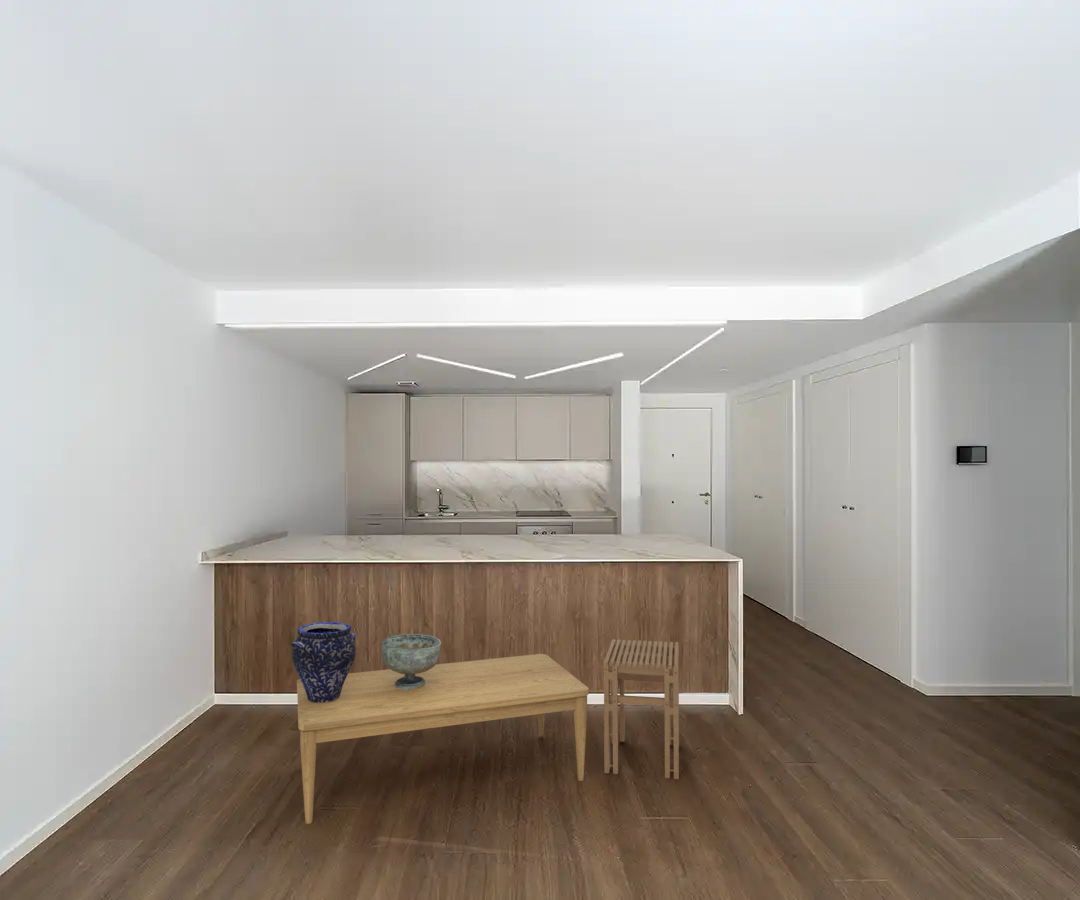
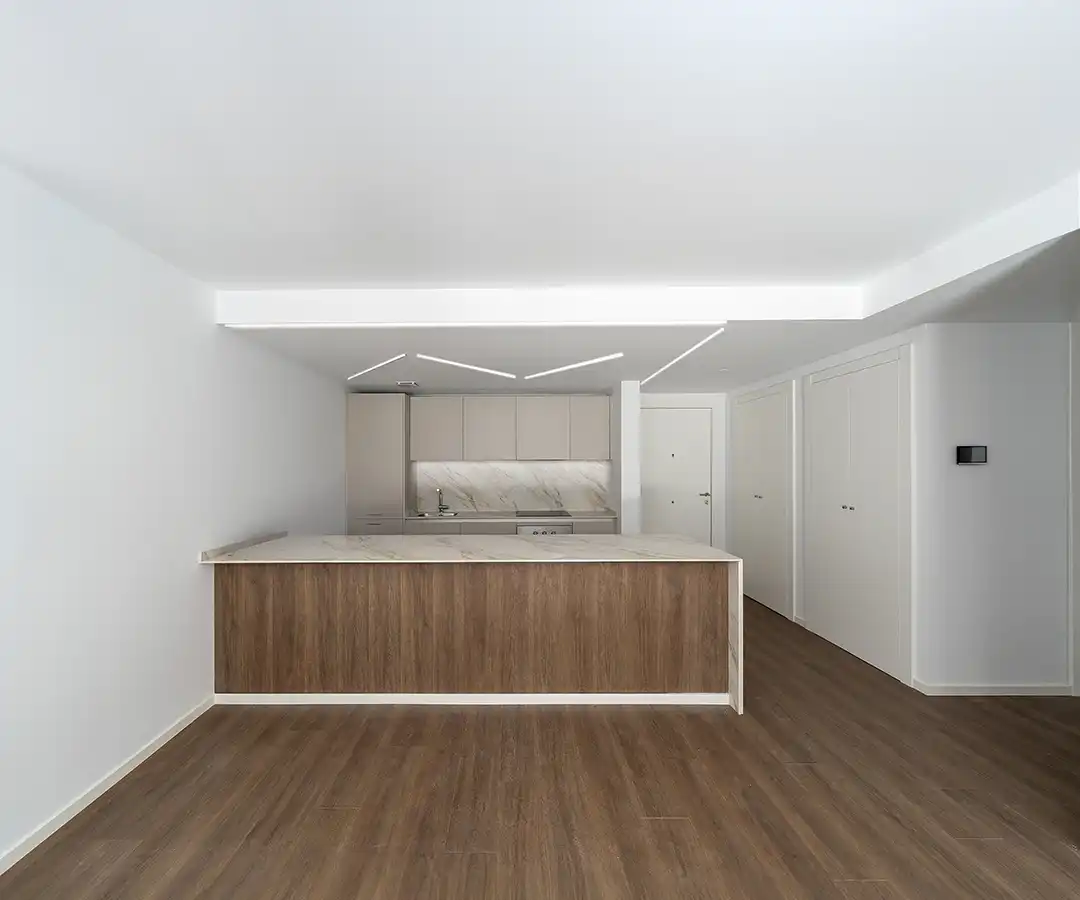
- decorative bowl [381,633,442,689]
- stool [603,638,680,780]
- vase [290,621,357,703]
- coffee table [296,653,590,825]
